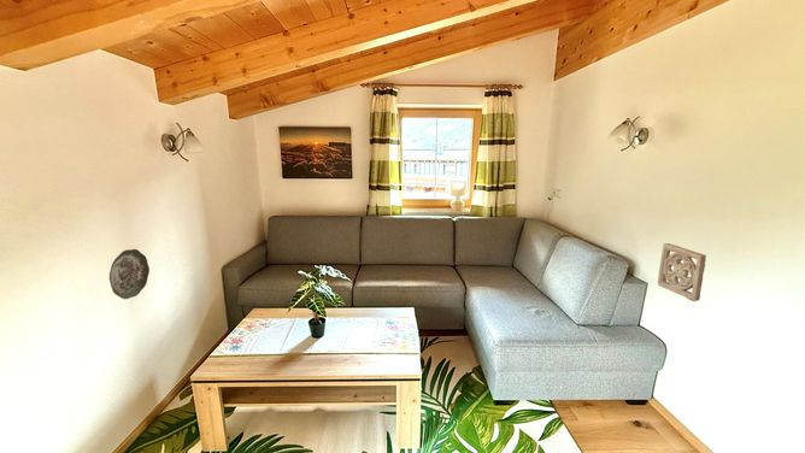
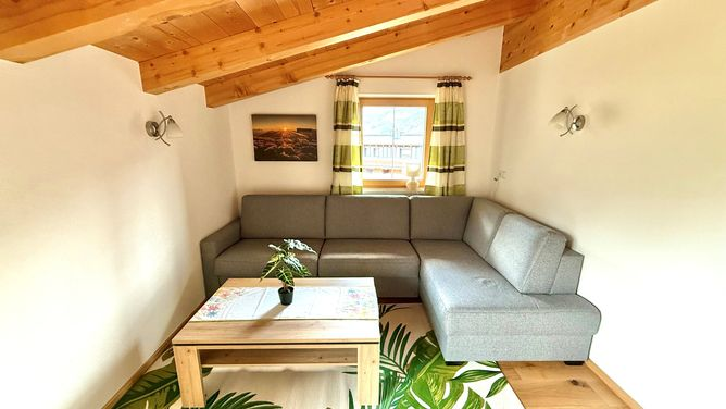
- wall ornament [657,242,707,302]
- decorative plate [108,248,151,300]
